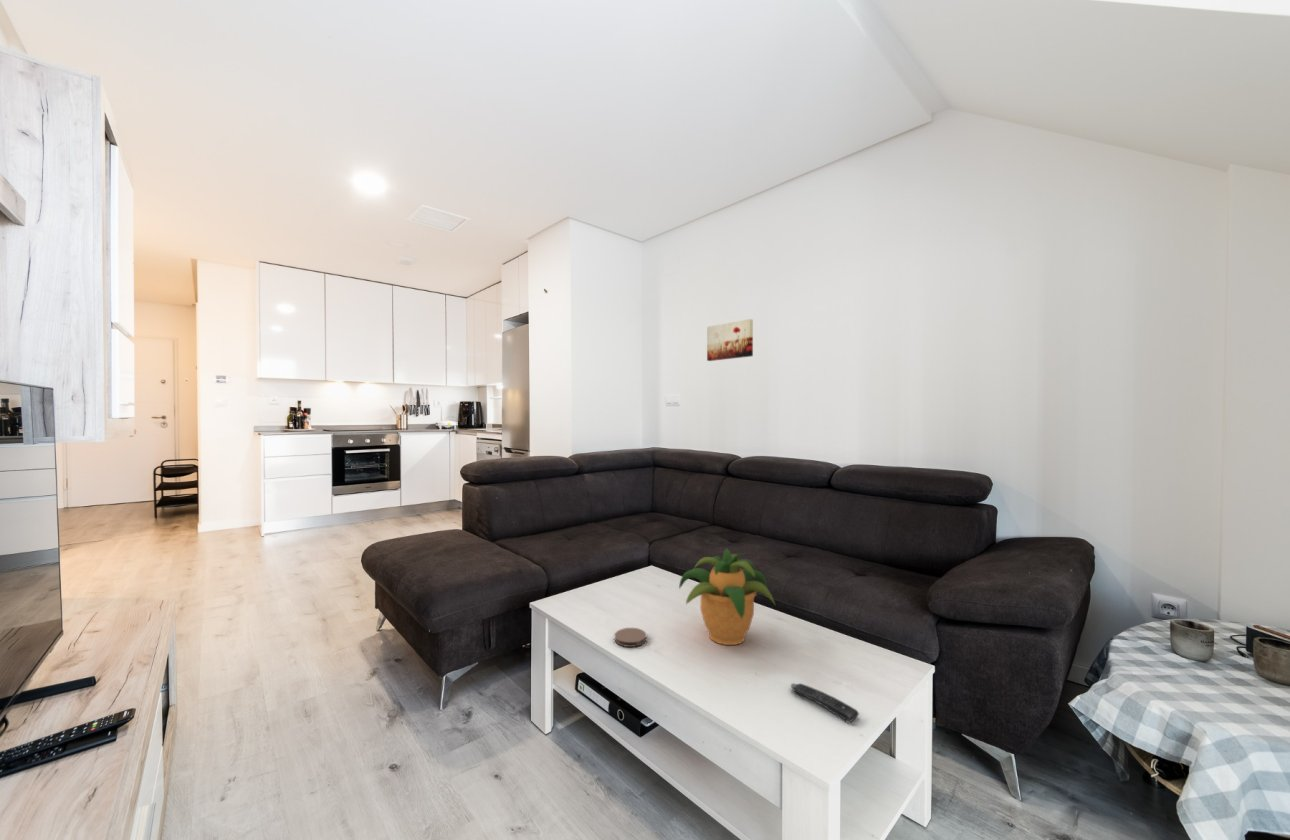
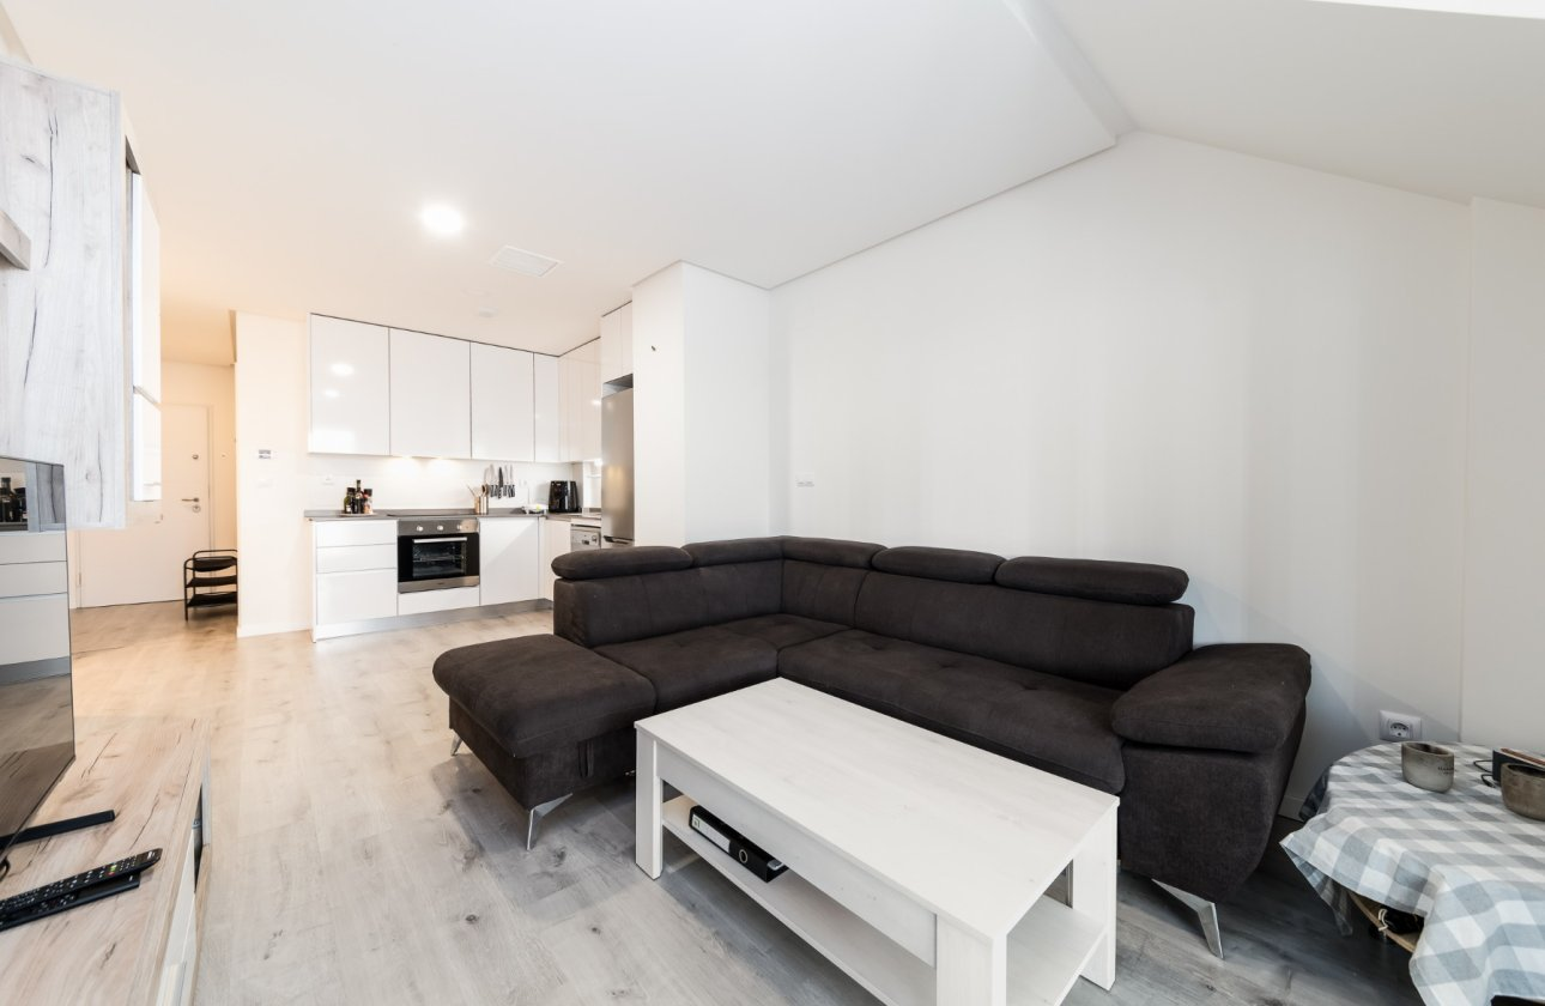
- coaster [614,627,647,648]
- wall art [706,318,754,362]
- potted plant [678,548,777,646]
- remote control [790,682,860,724]
